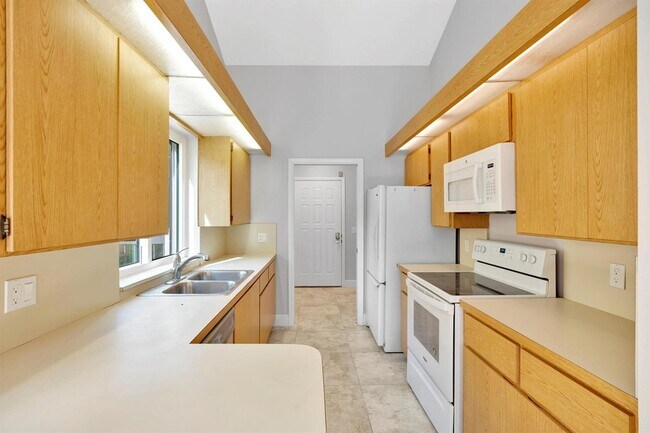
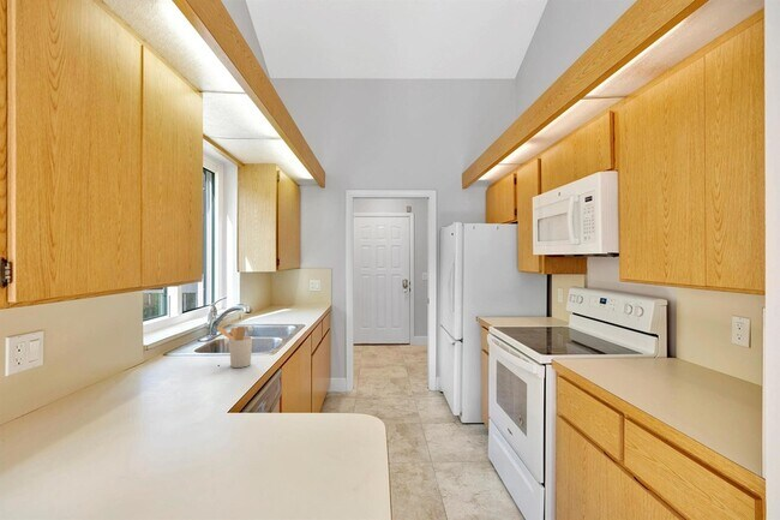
+ utensil holder [216,325,253,369]
